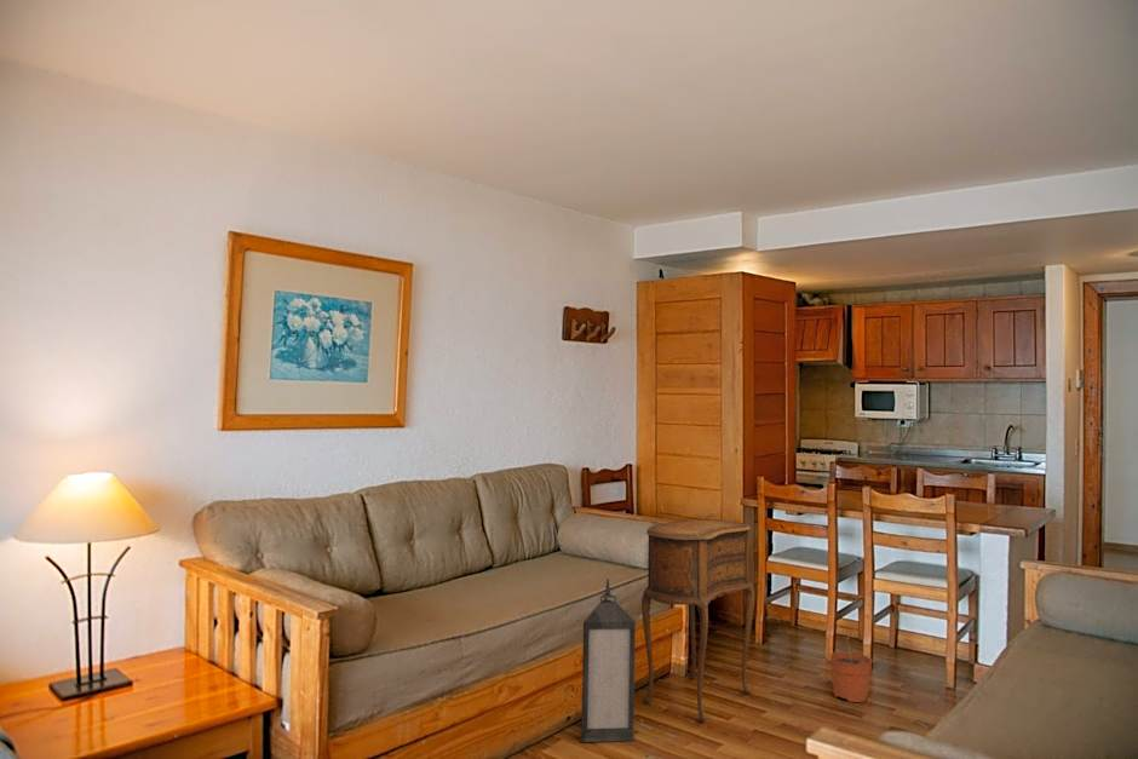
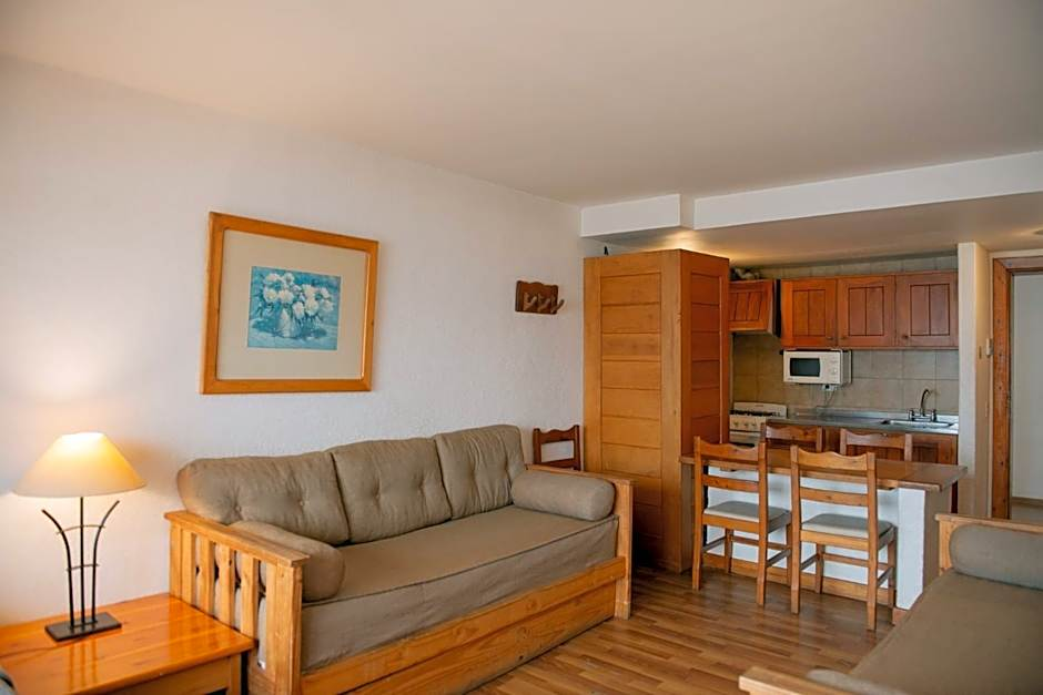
- plant pot [828,636,873,703]
- side table [640,518,755,723]
- lantern [579,577,637,743]
